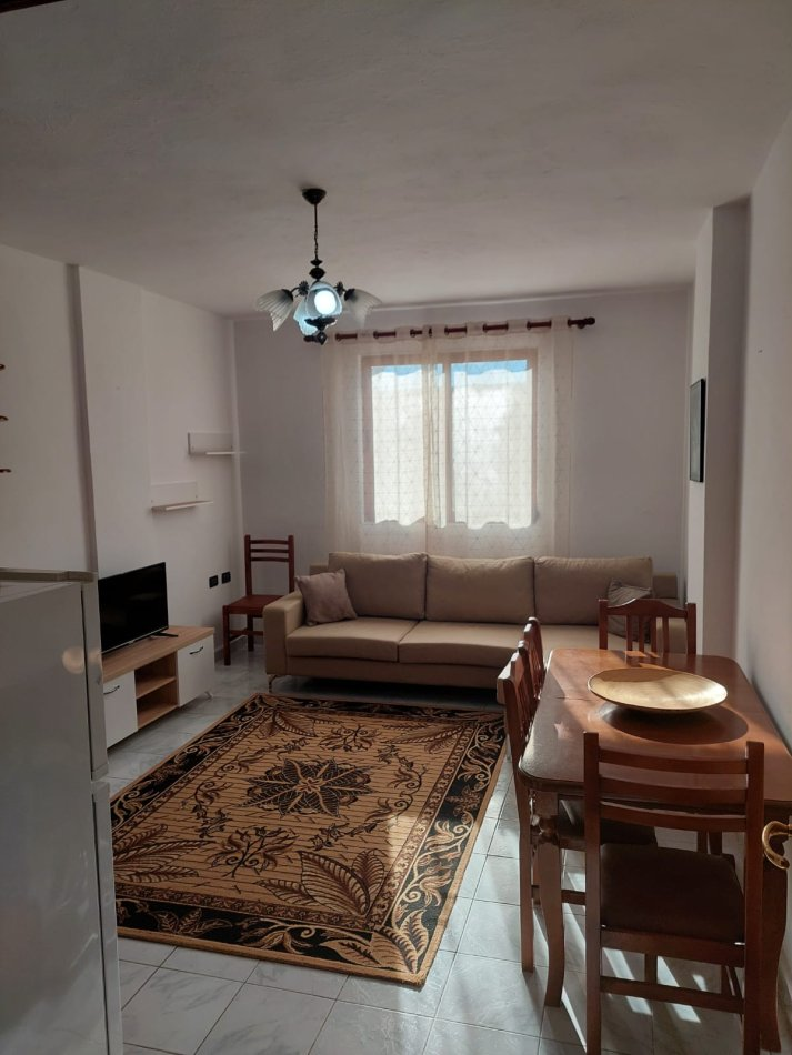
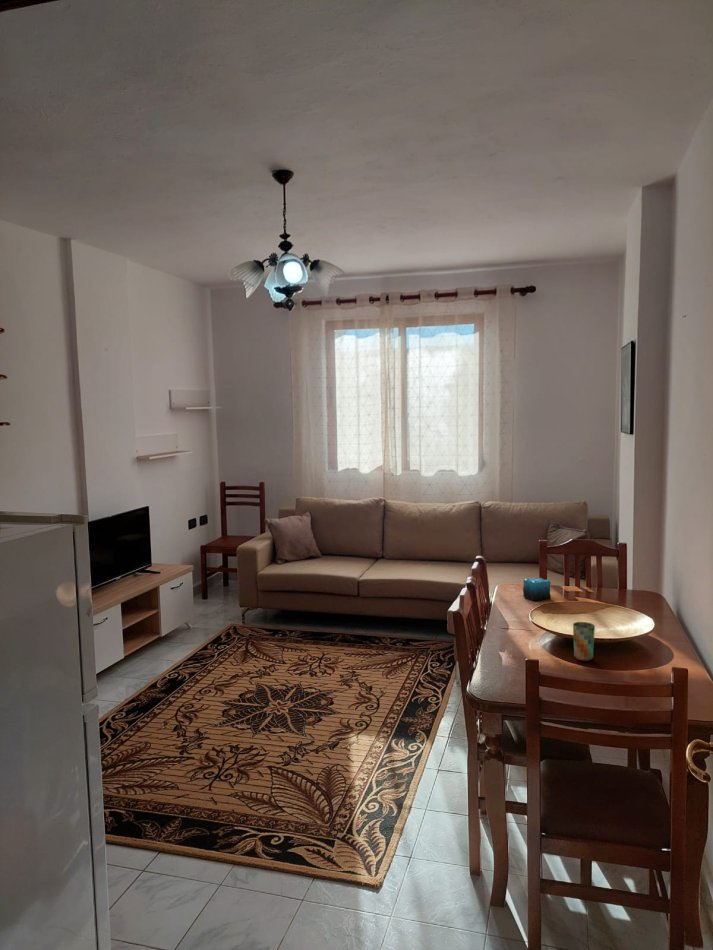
+ cup [572,621,596,662]
+ candle [522,577,552,602]
